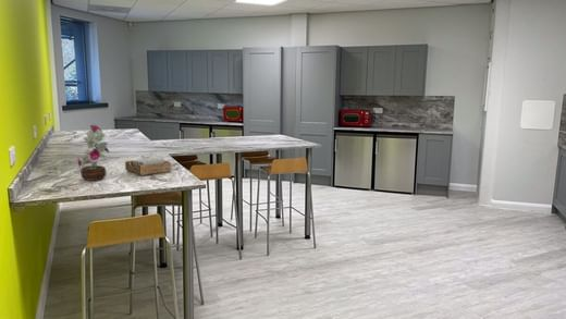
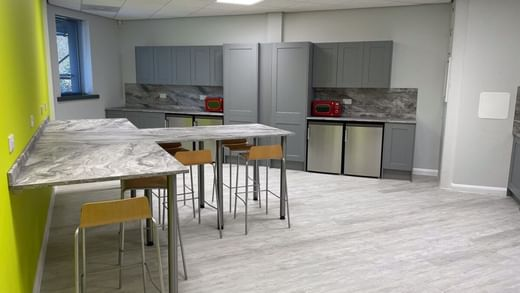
- decorative plant [76,123,111,182]
- napkin holder [124,157,172,176]
